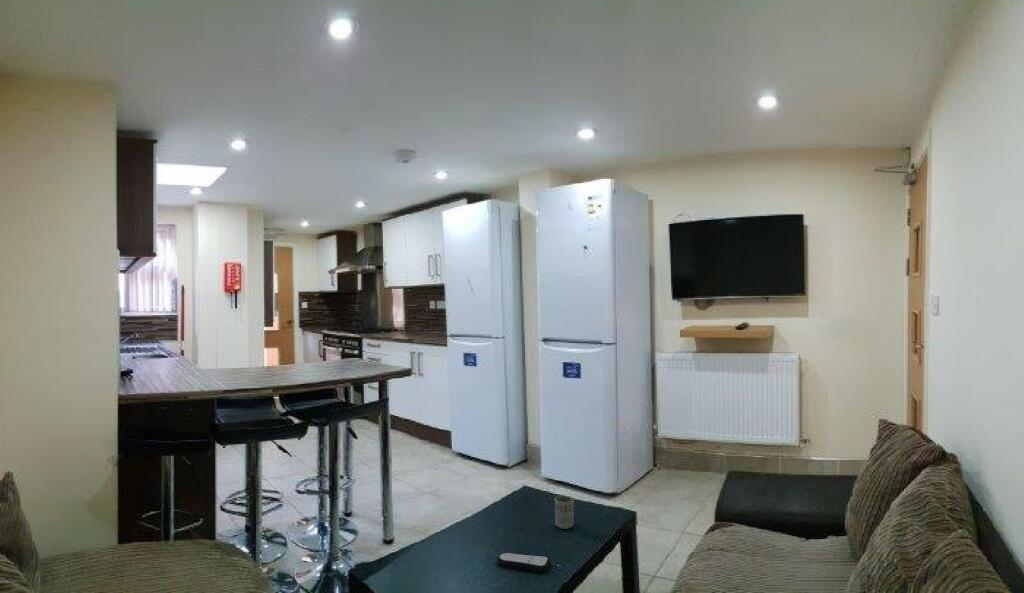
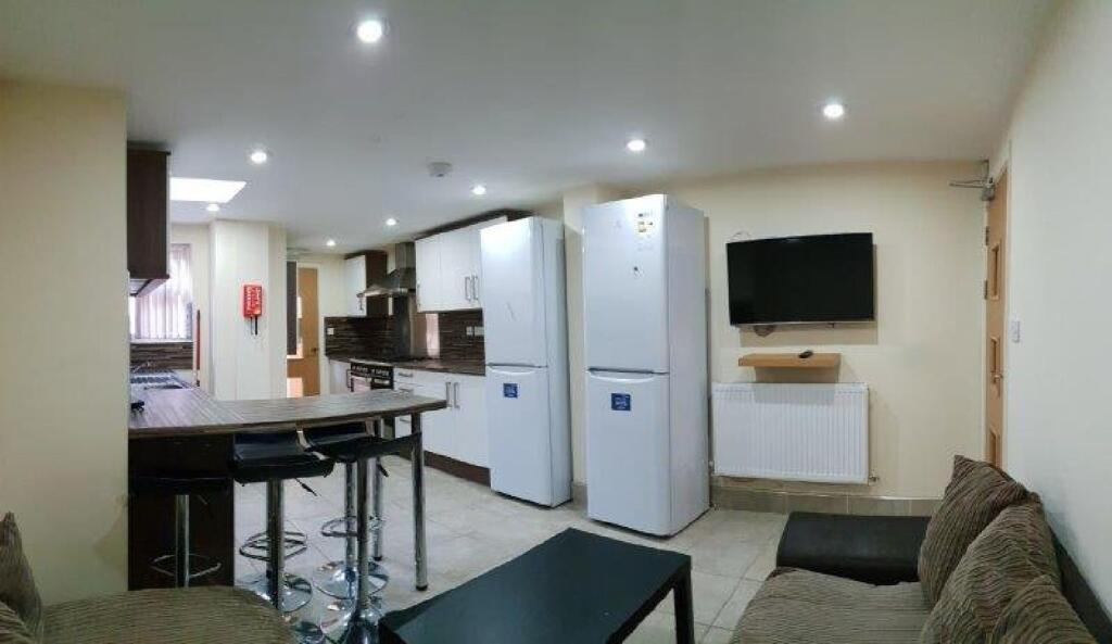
- remote control [496,551,552,573]
- cup [554,495,575,530]
